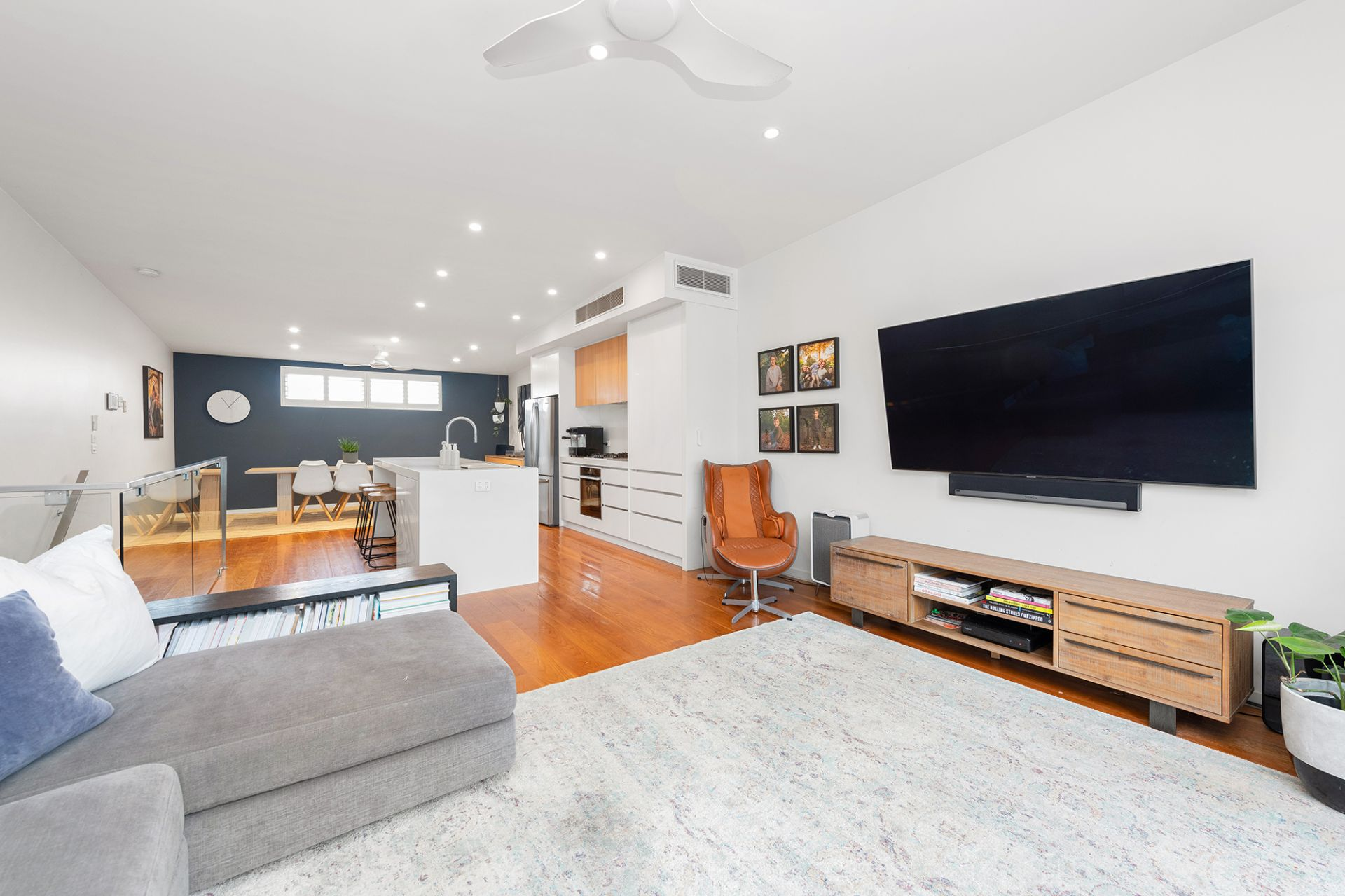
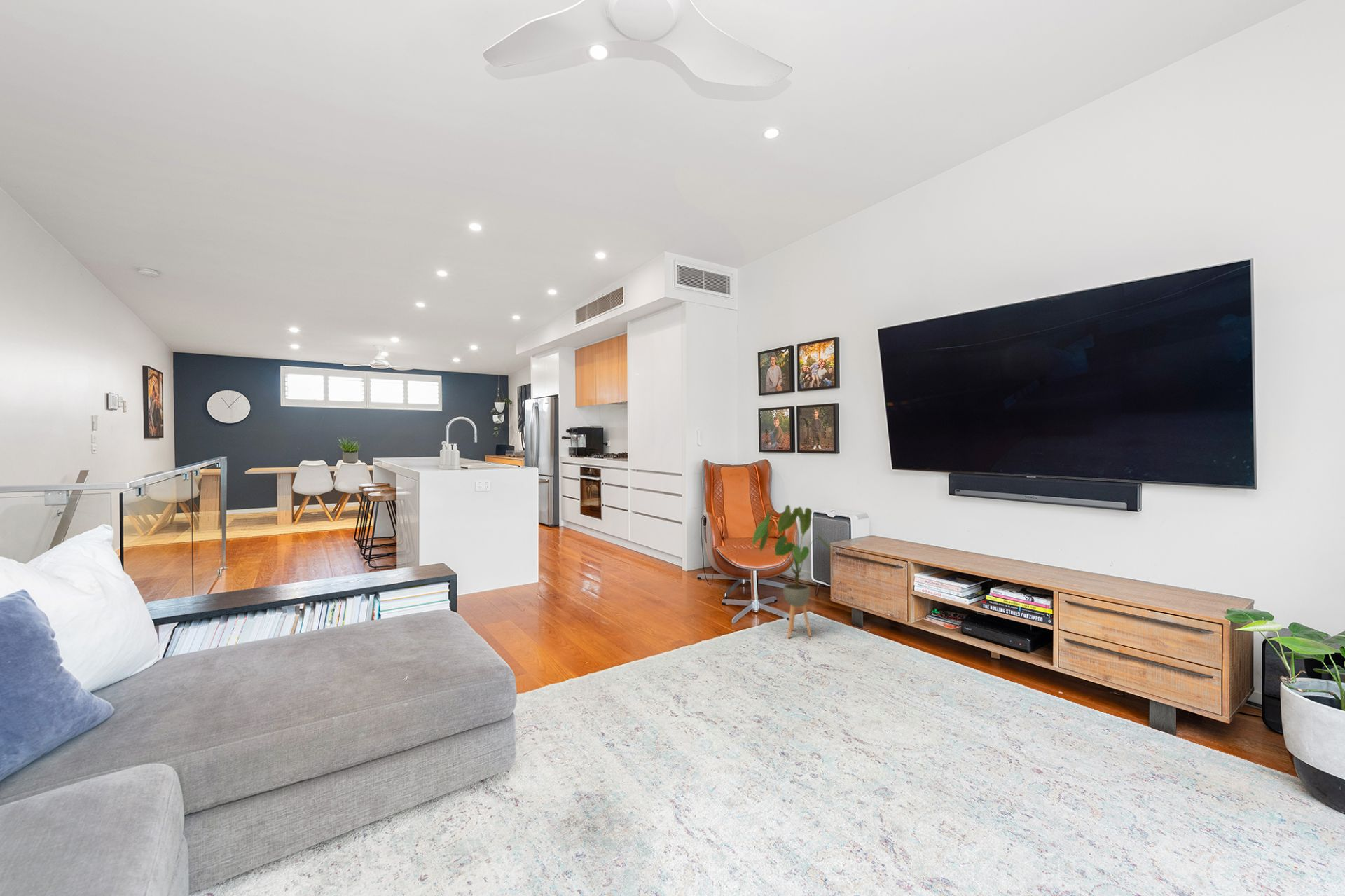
+ house plant [752,504,833,639]
